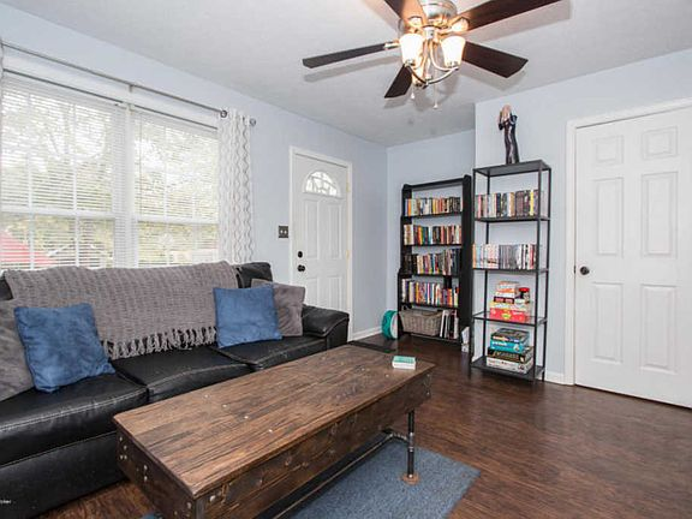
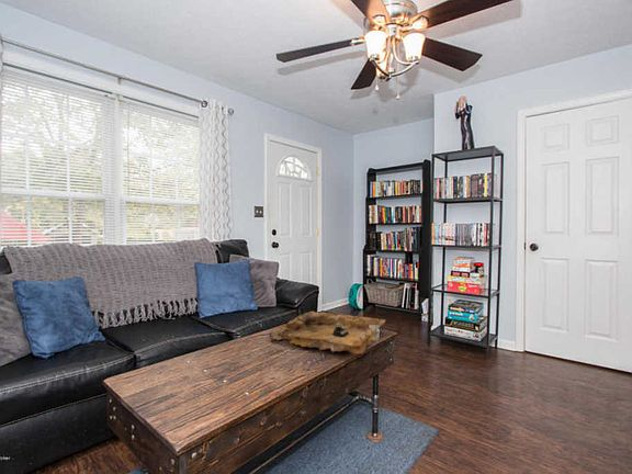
+ decorative tray [268,311,386,354]
